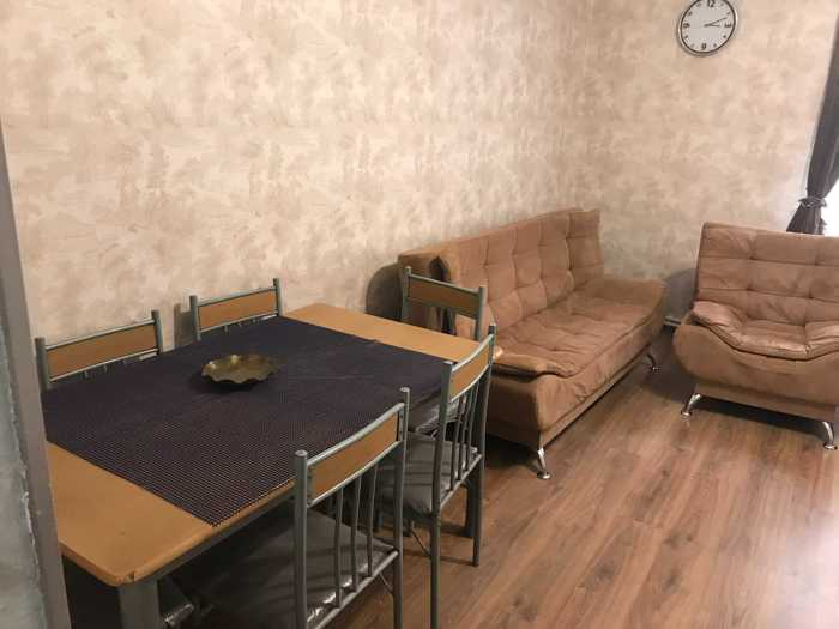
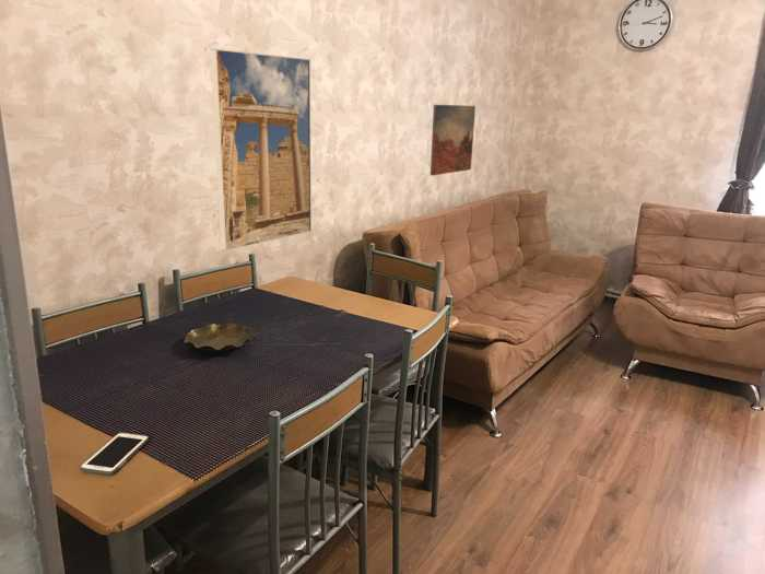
+ cell phone [79,432,150,476]
+ wall art [429,104,476,177]
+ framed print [209,48,313,253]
